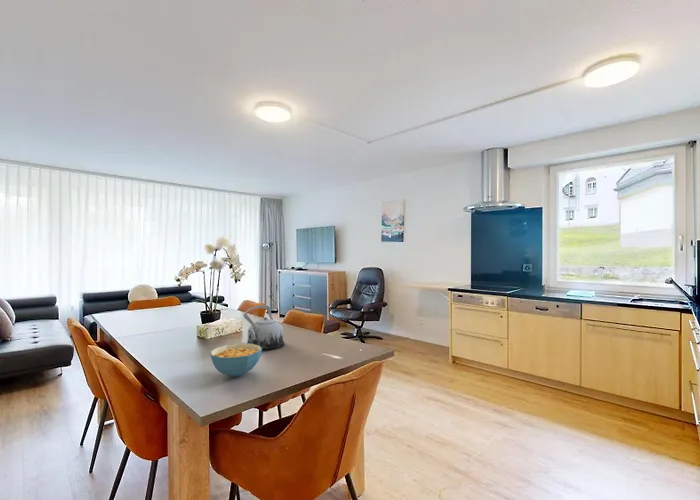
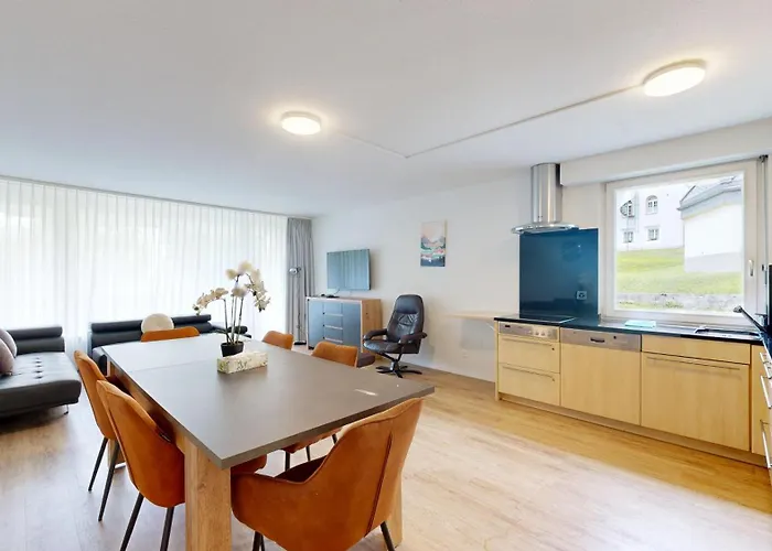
- cereal bowl [209,343,263,378]
- teapot [242,304,286,352]
